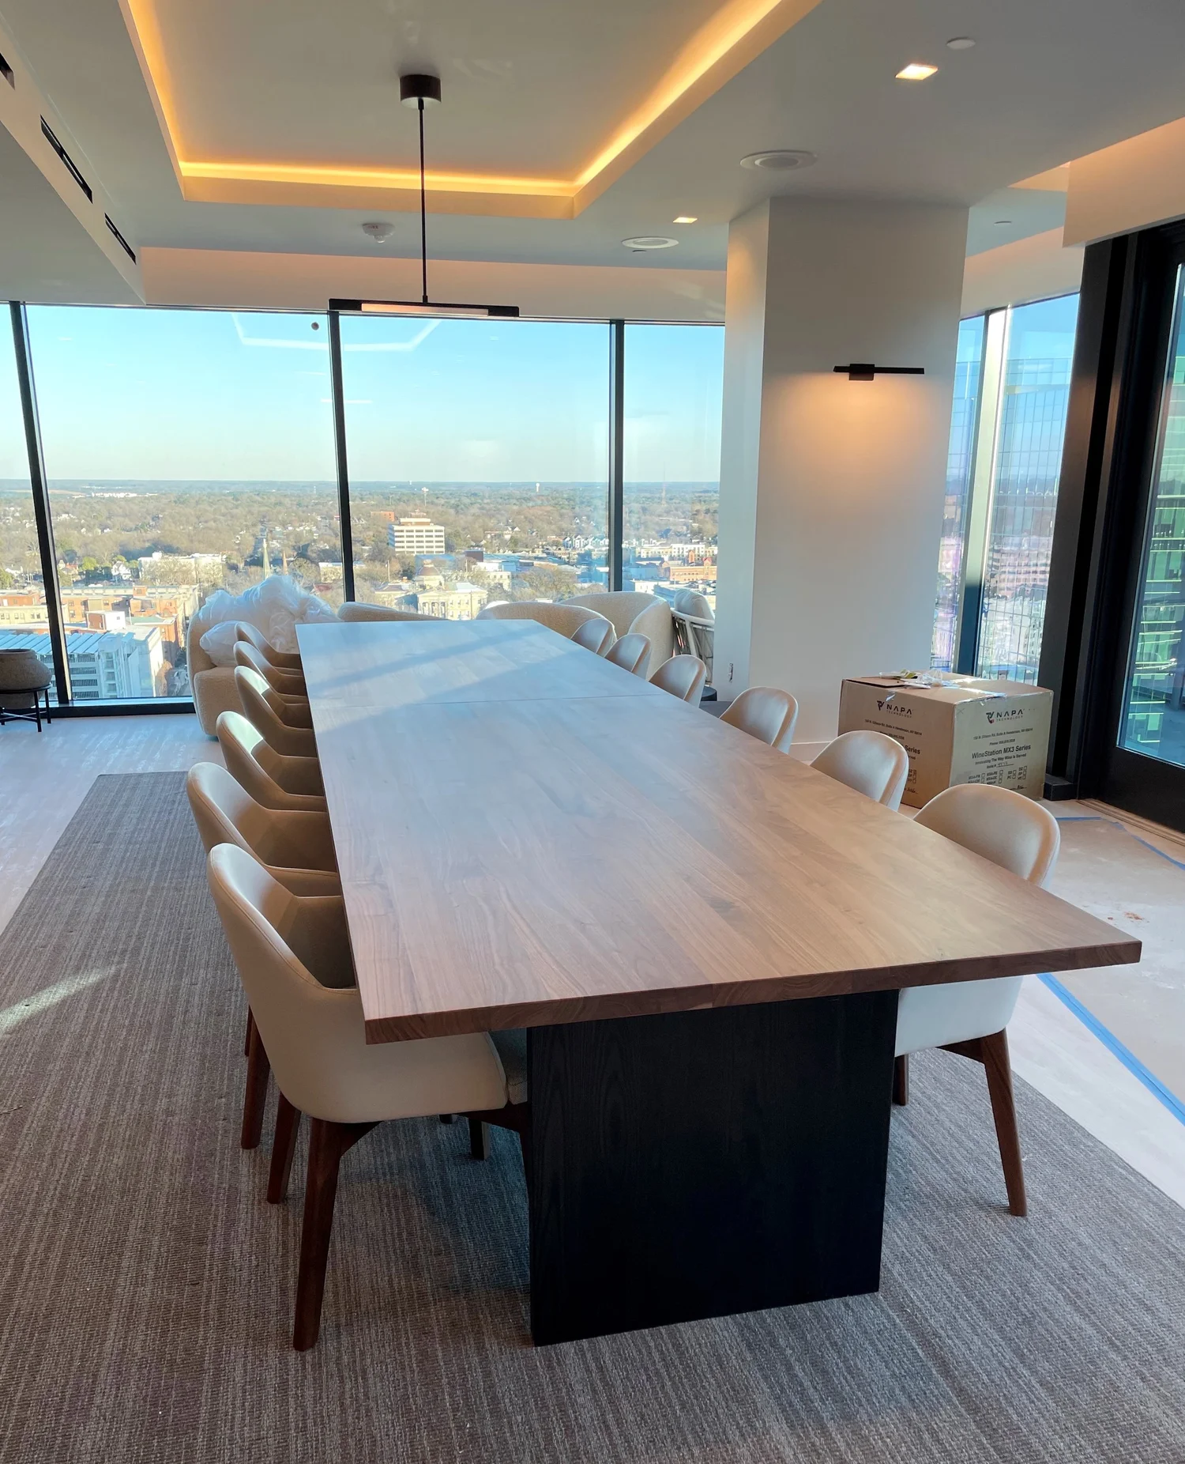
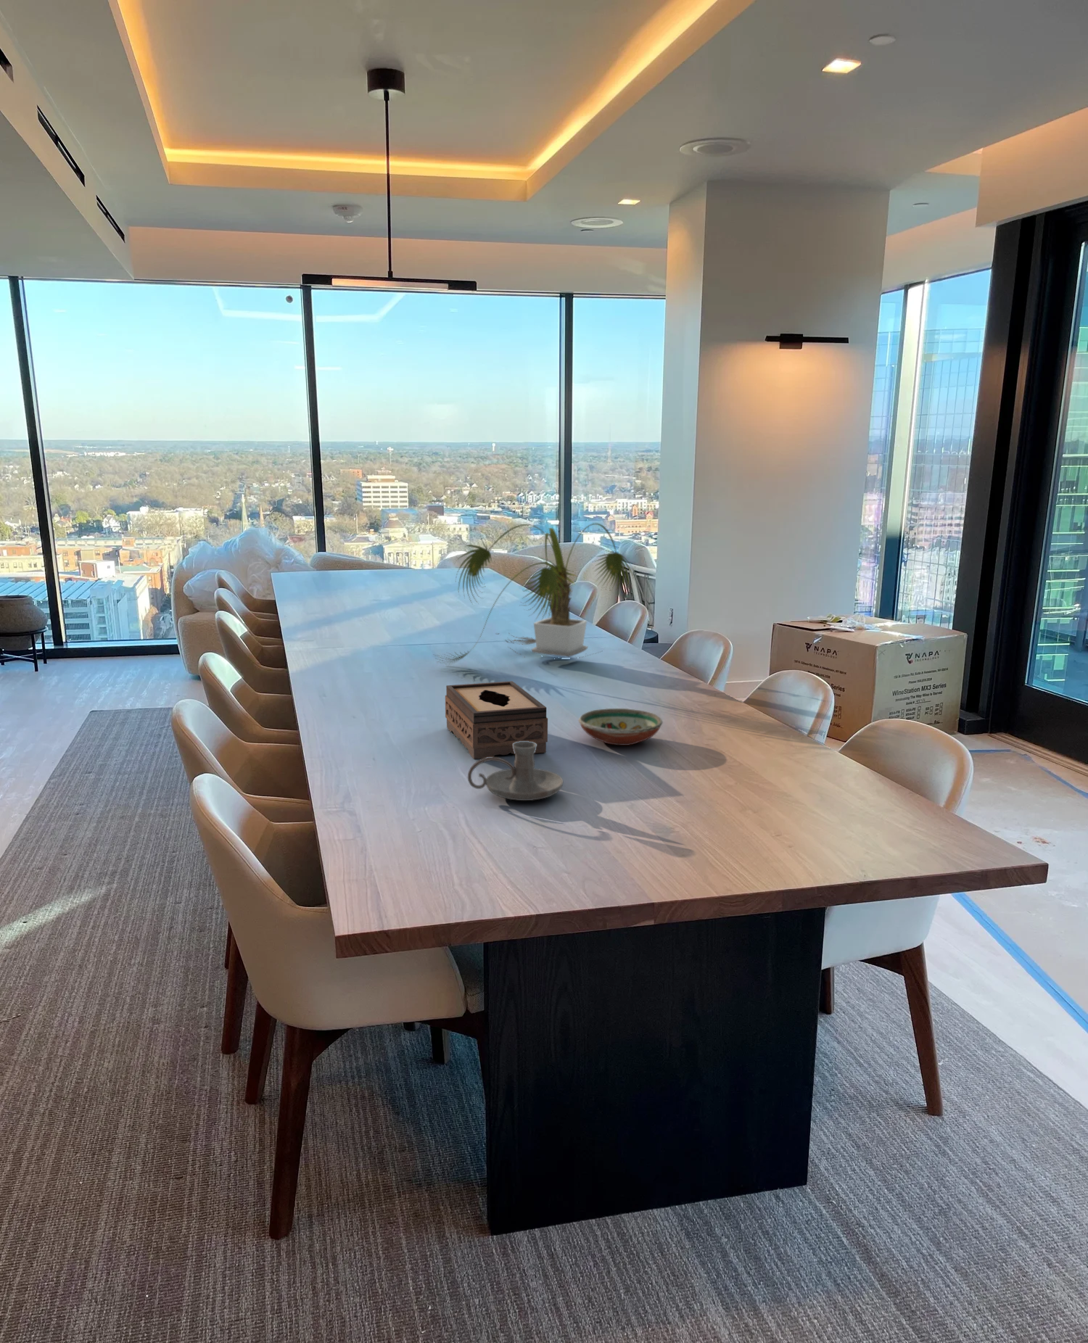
+ tissue box [444,680,548,760]
+ decorative bowl [577,708,663,746]
+ plant [432,521,636,666]
+ candle holder [467,741,564,801]
